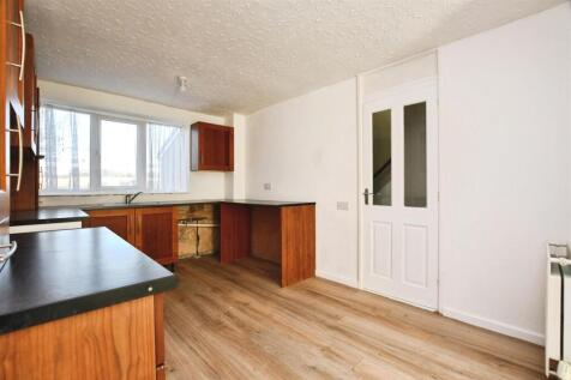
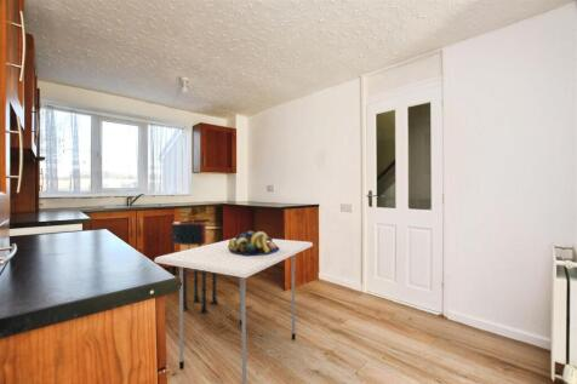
+ dining table [153,237,314,384]
+ stool [171,220,219,314]
+ fruit bowl [228,230,279,257]
